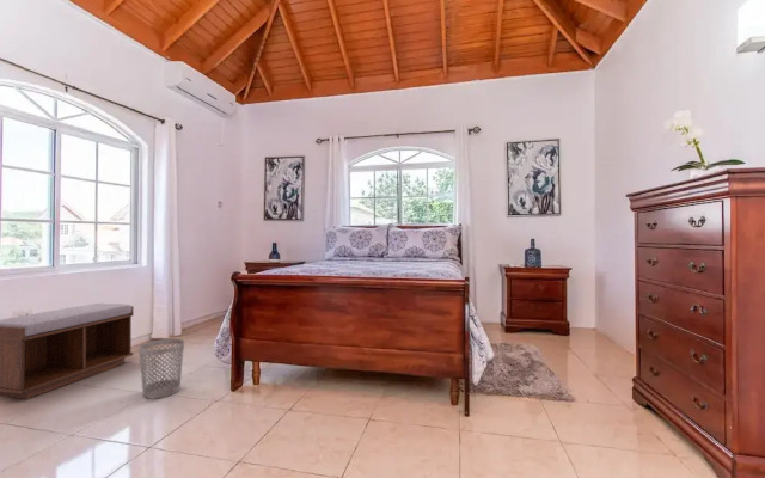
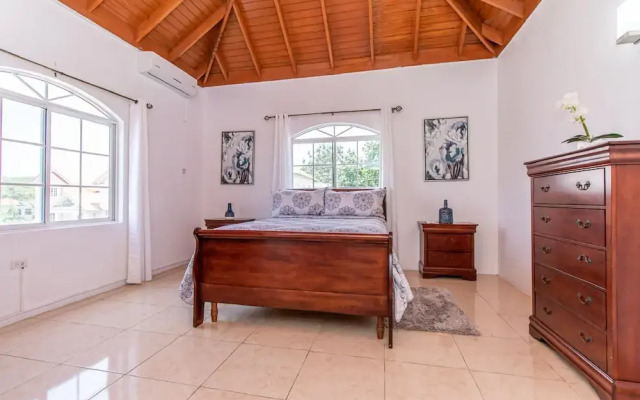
- wastebasket [137,338,185,400]
- bench [0,302,135,400]
